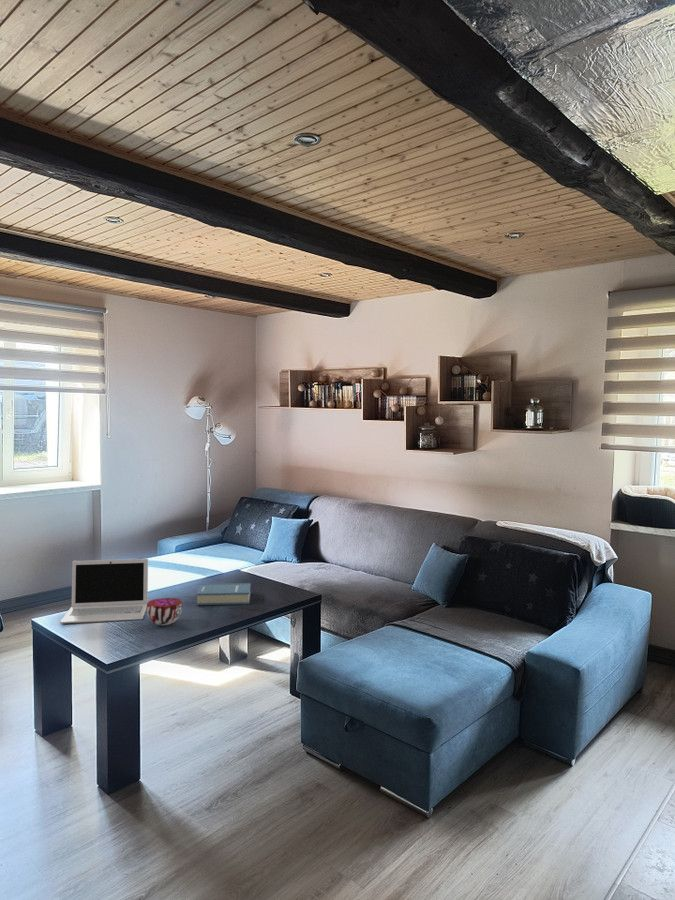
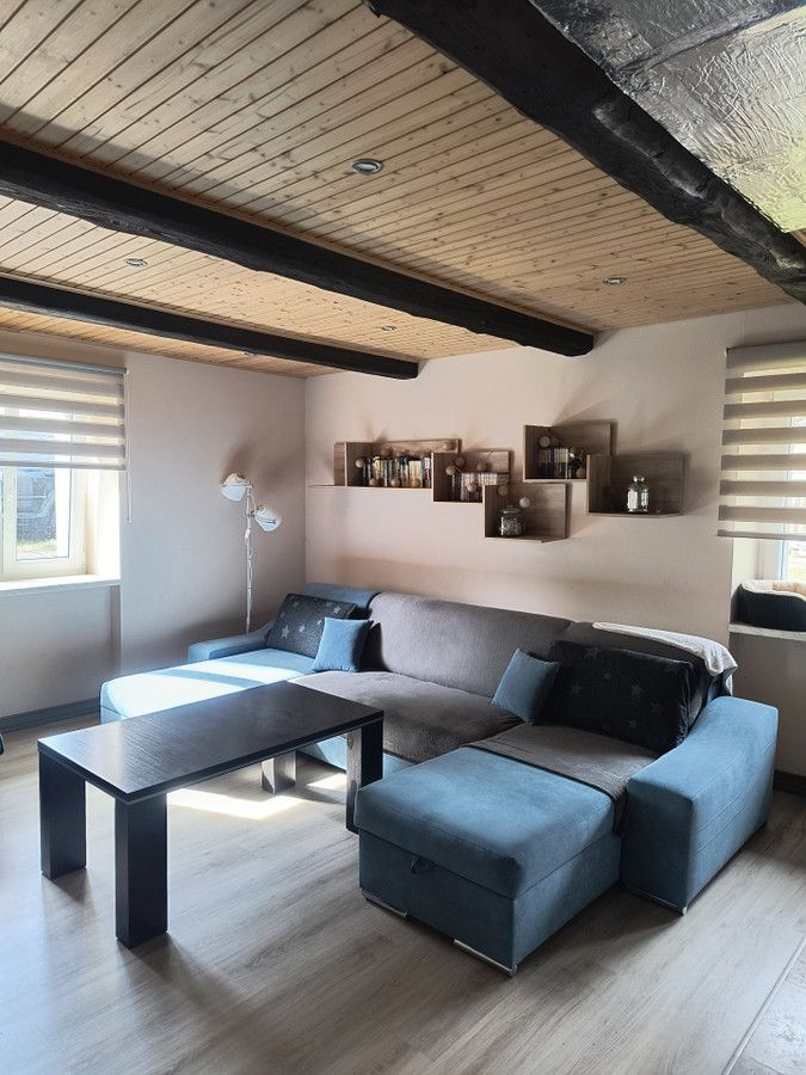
- laptop [59,558,149,624]
- decorative bowl [146,597,183,626]
- hardback book [196,582,252,606]
